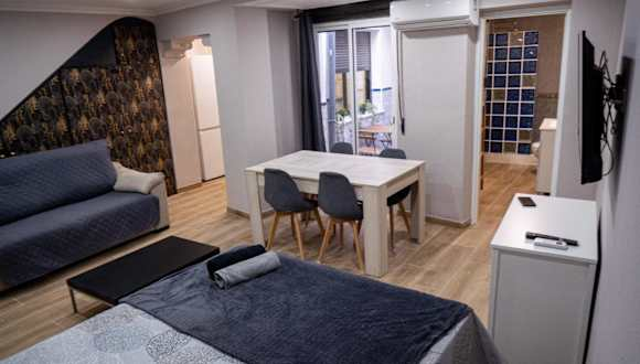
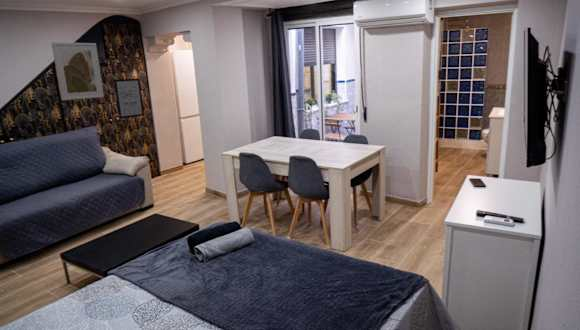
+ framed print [51,41,105,101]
+ wall art [113,78,145,120]
